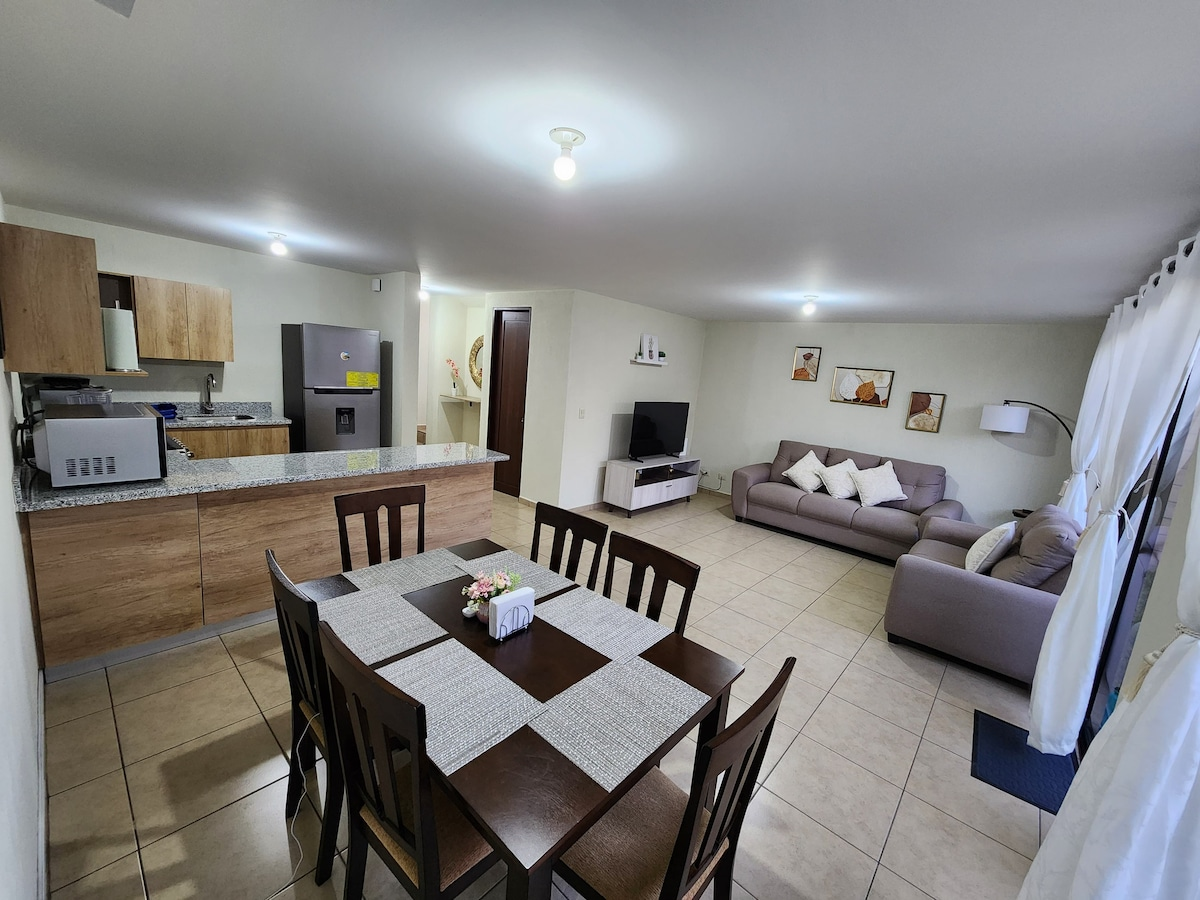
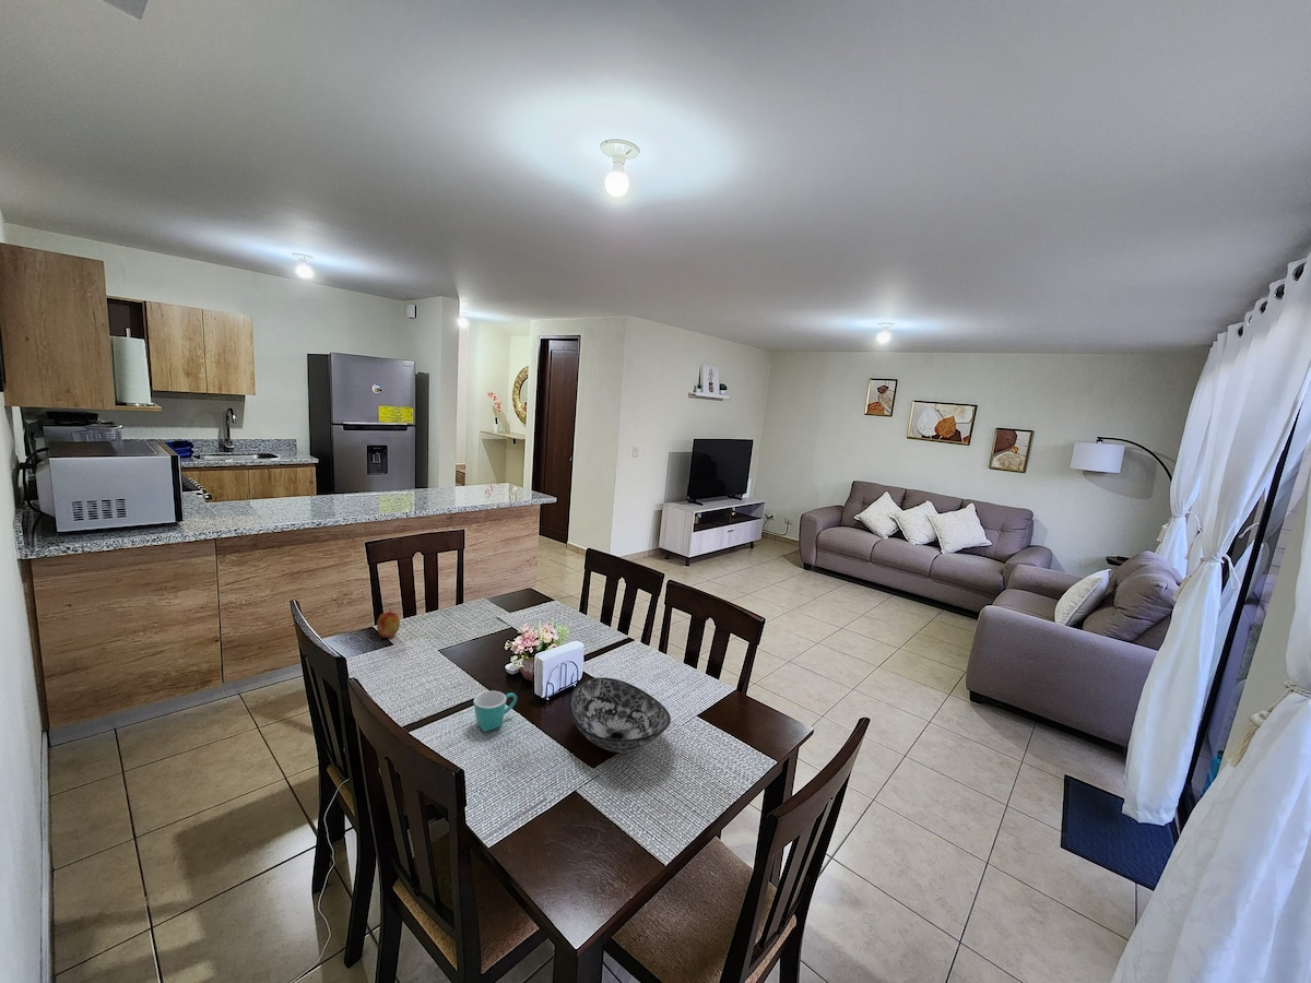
+ apple [376,607,401,639]
+ mug [473,690,518,733]
+ bowl [568,676,672,754]
